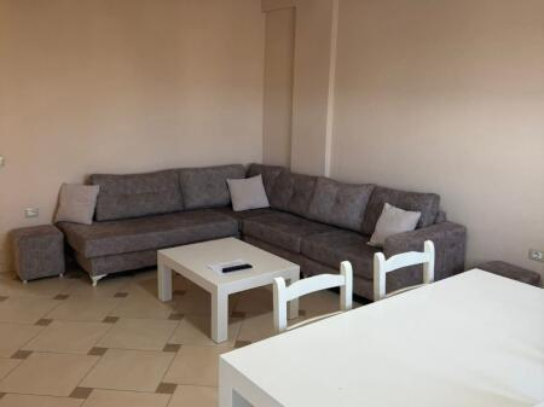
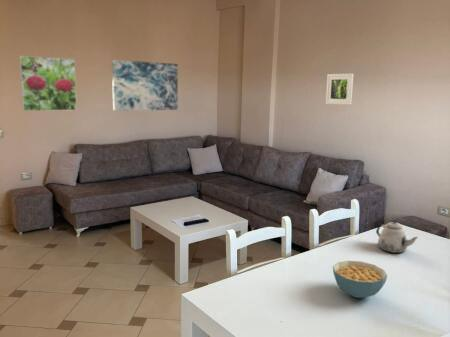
+ teapot [375,220,418,254]
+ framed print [325,73,354,106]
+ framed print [18,55,78,112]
+ wall art [111,59,179,112]
+ cereal bowl [332,260,388,299]
